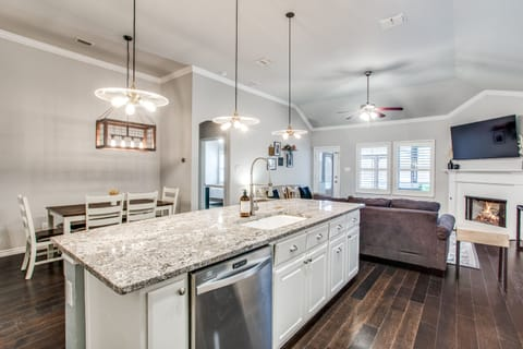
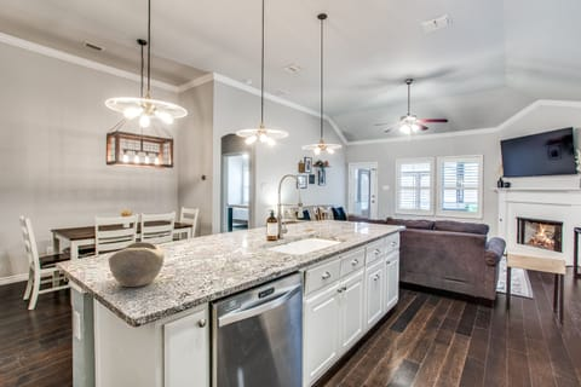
+ decorative bowl [108,241,165,288]
